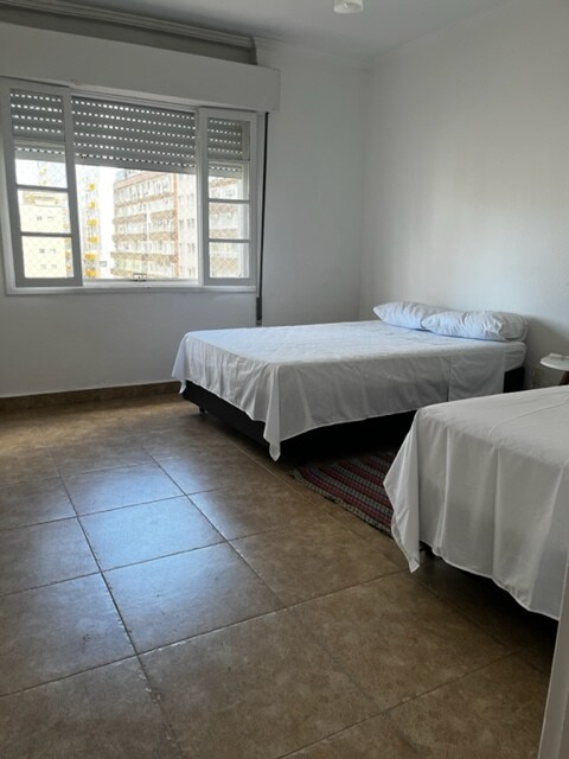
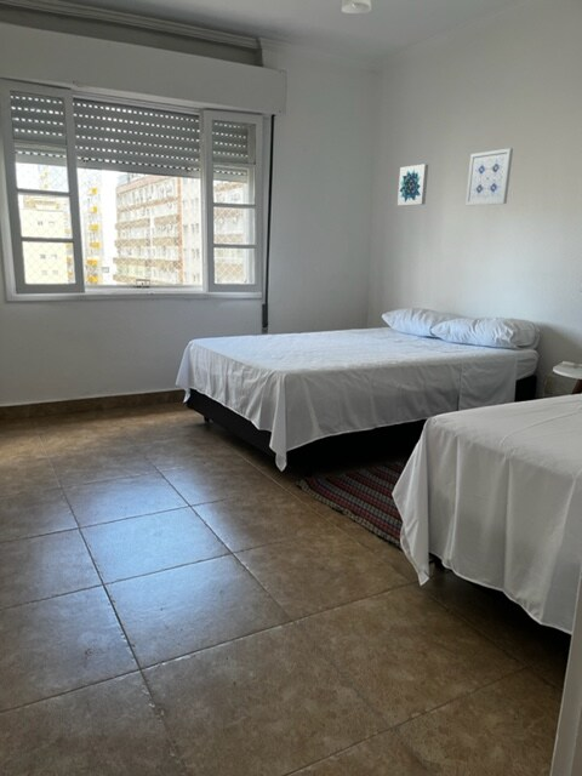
+ wall art [396,162,429,207]
+ wall art [464,147,514,206]
